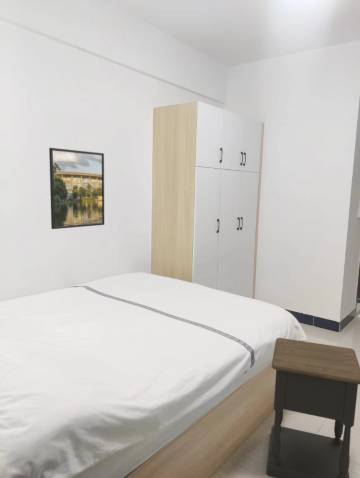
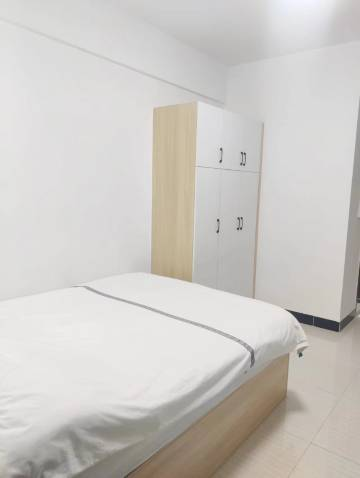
- nightstand [265,337,360,478]
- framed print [48,147,105,230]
